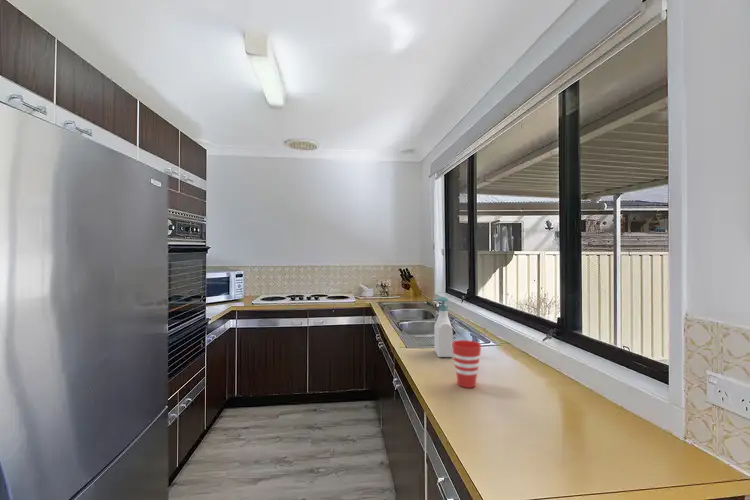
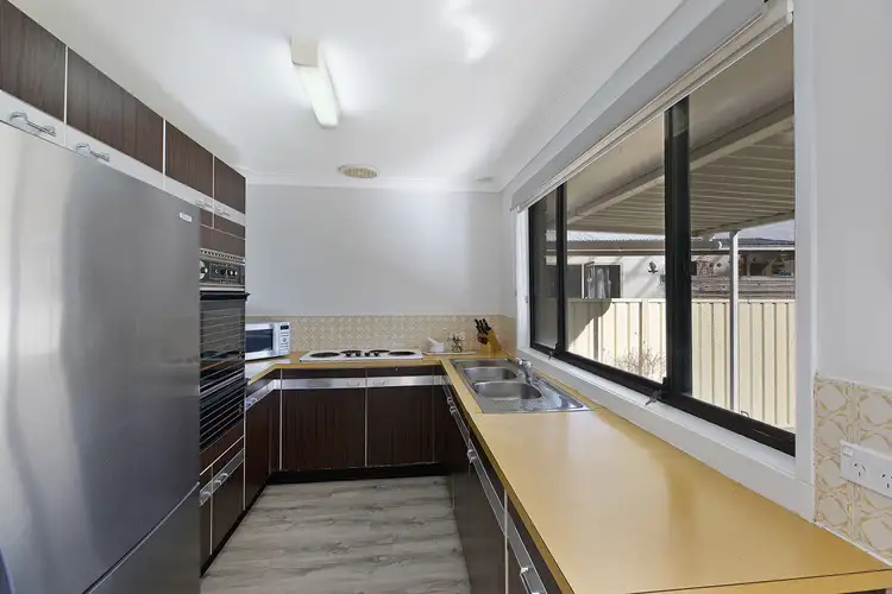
- soap bottle [432,296,454,358]
- cup [452,339,482,389]
